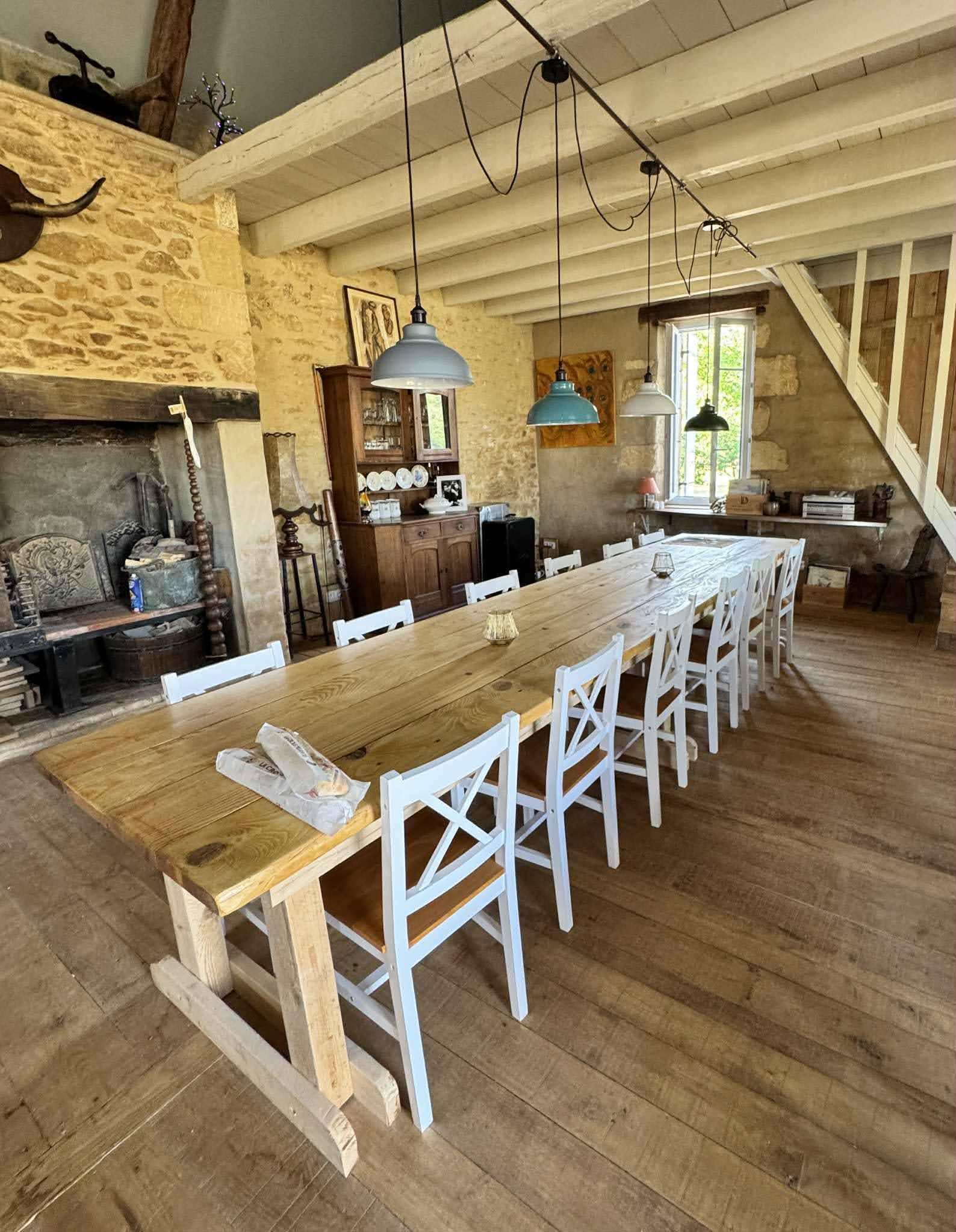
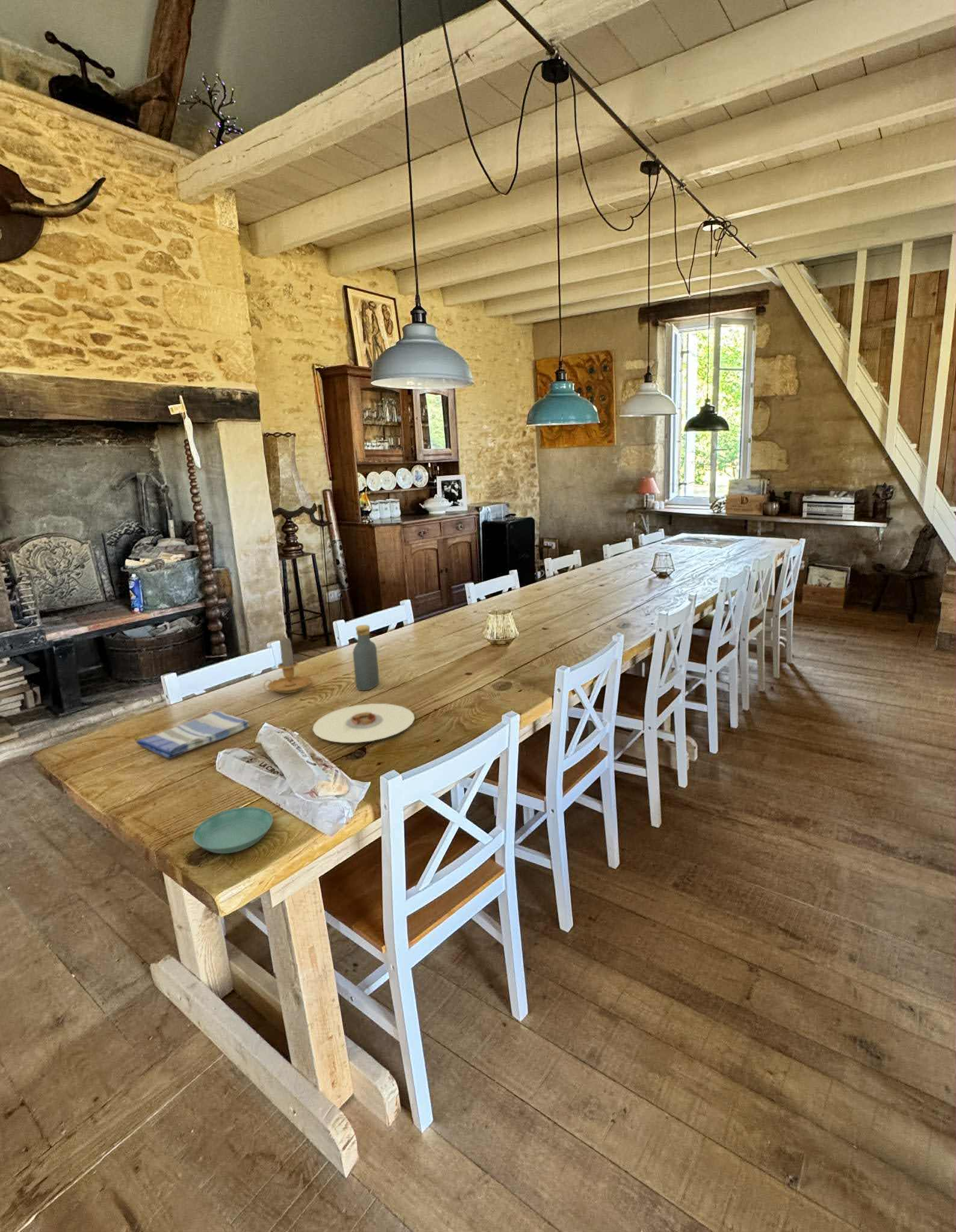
+ vodka [352,624,380,691]
+ candle [263,636,312,694]
+ dish towel [135,710,250,760]
+ saucer [193,806,273,854]
+ plate [312,703,415,743]
